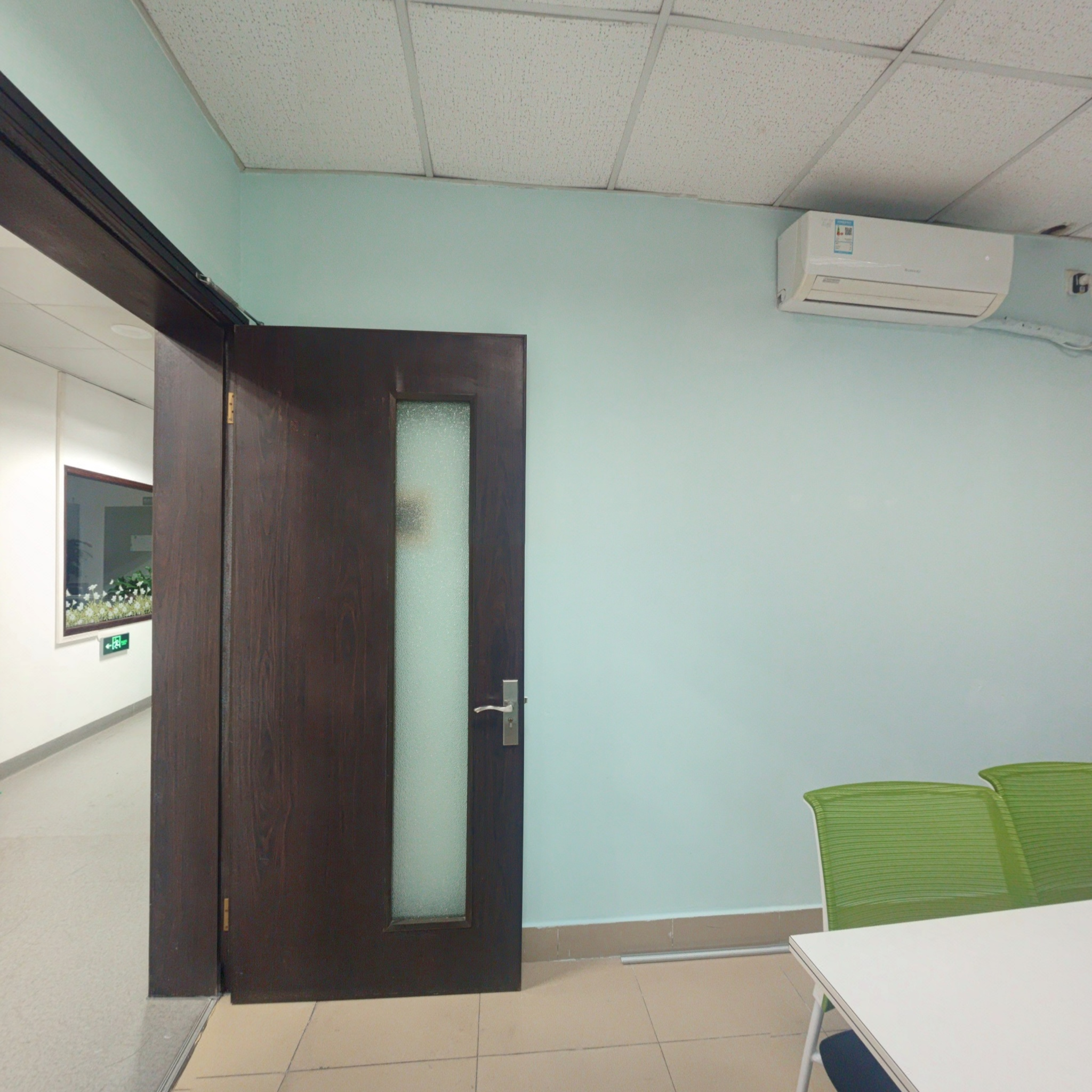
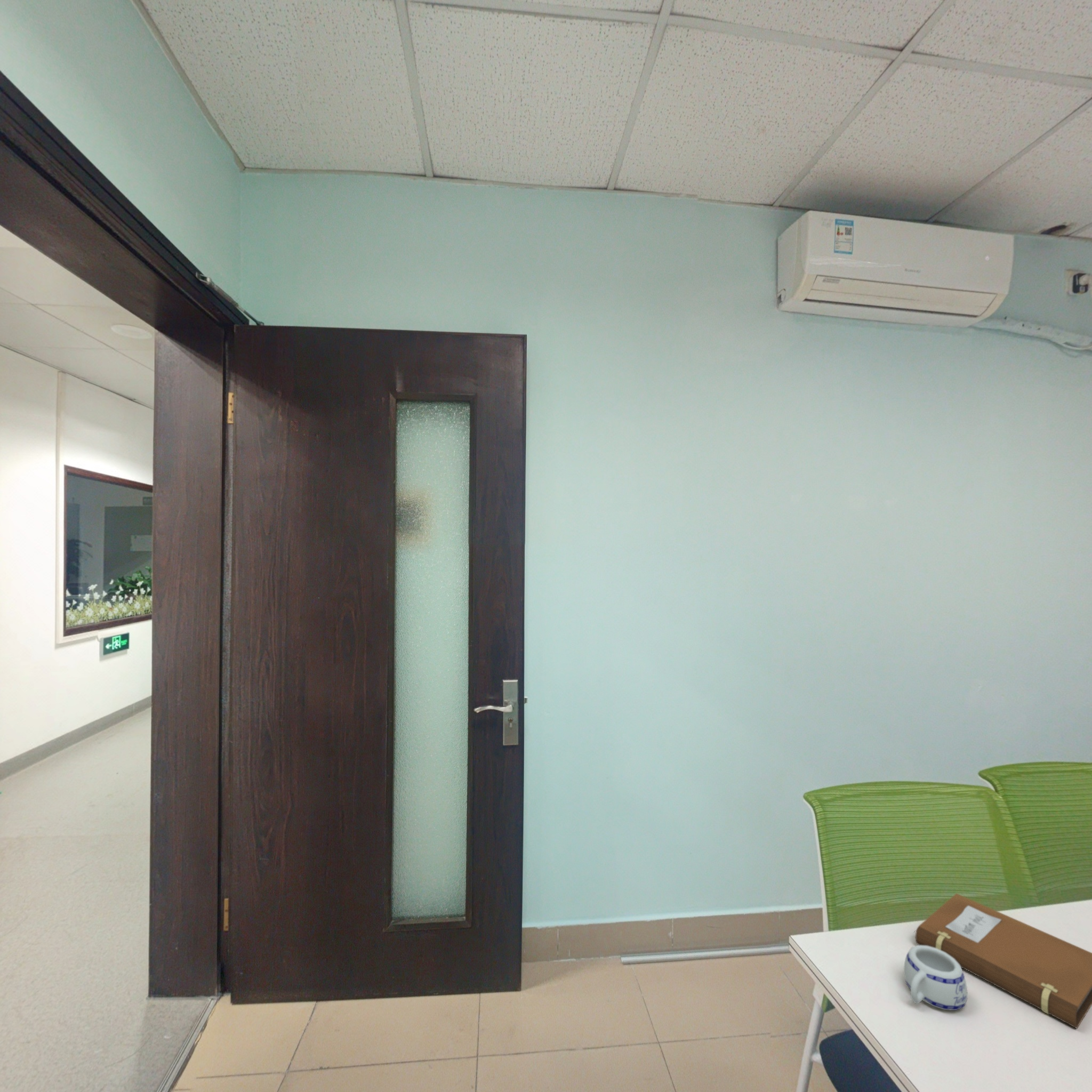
+ notebook [913,893,1092,1029]
+ mug [903,945,968,1011]
